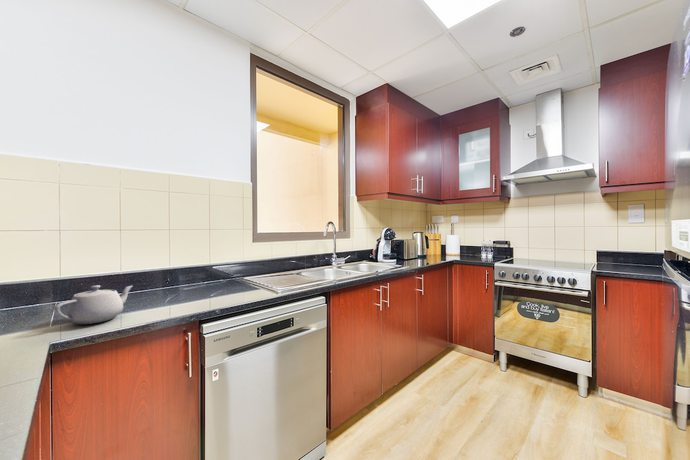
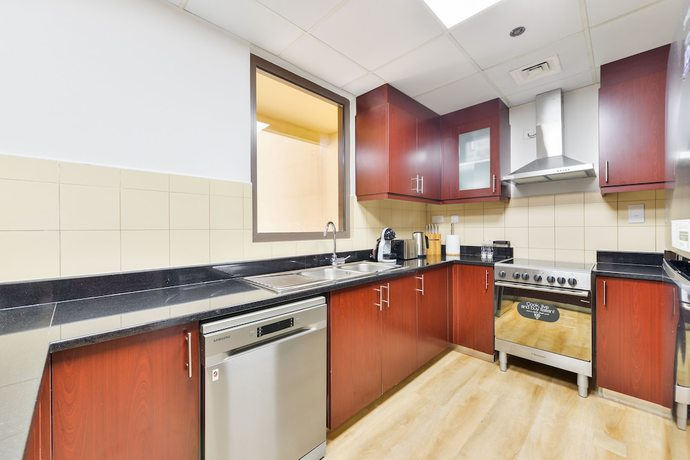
- teapot [53,284,133,325]
